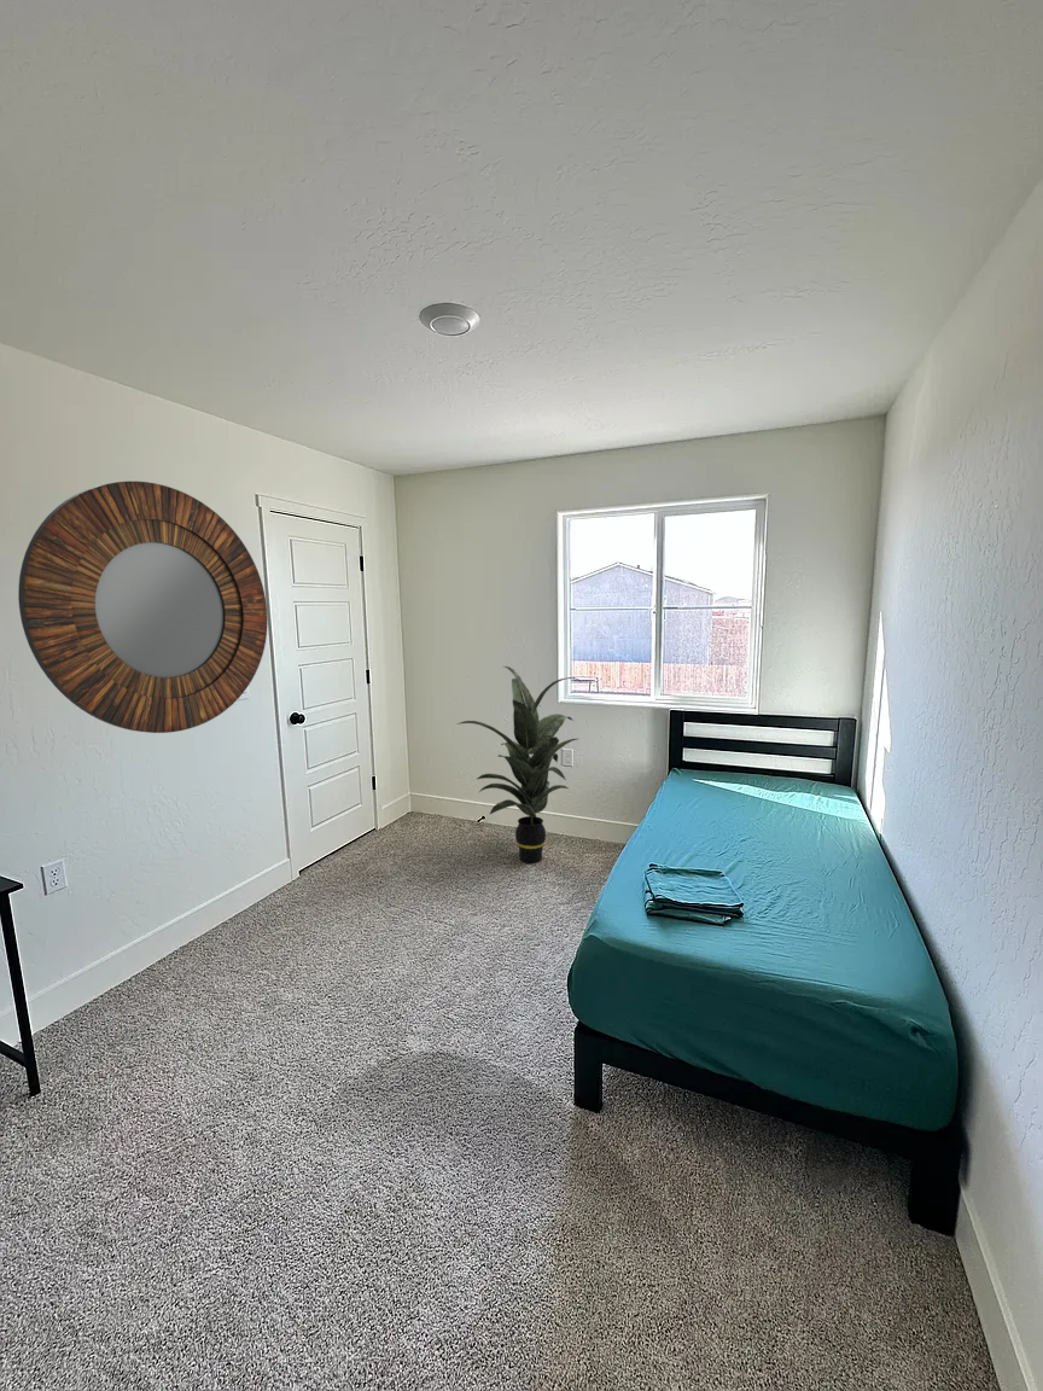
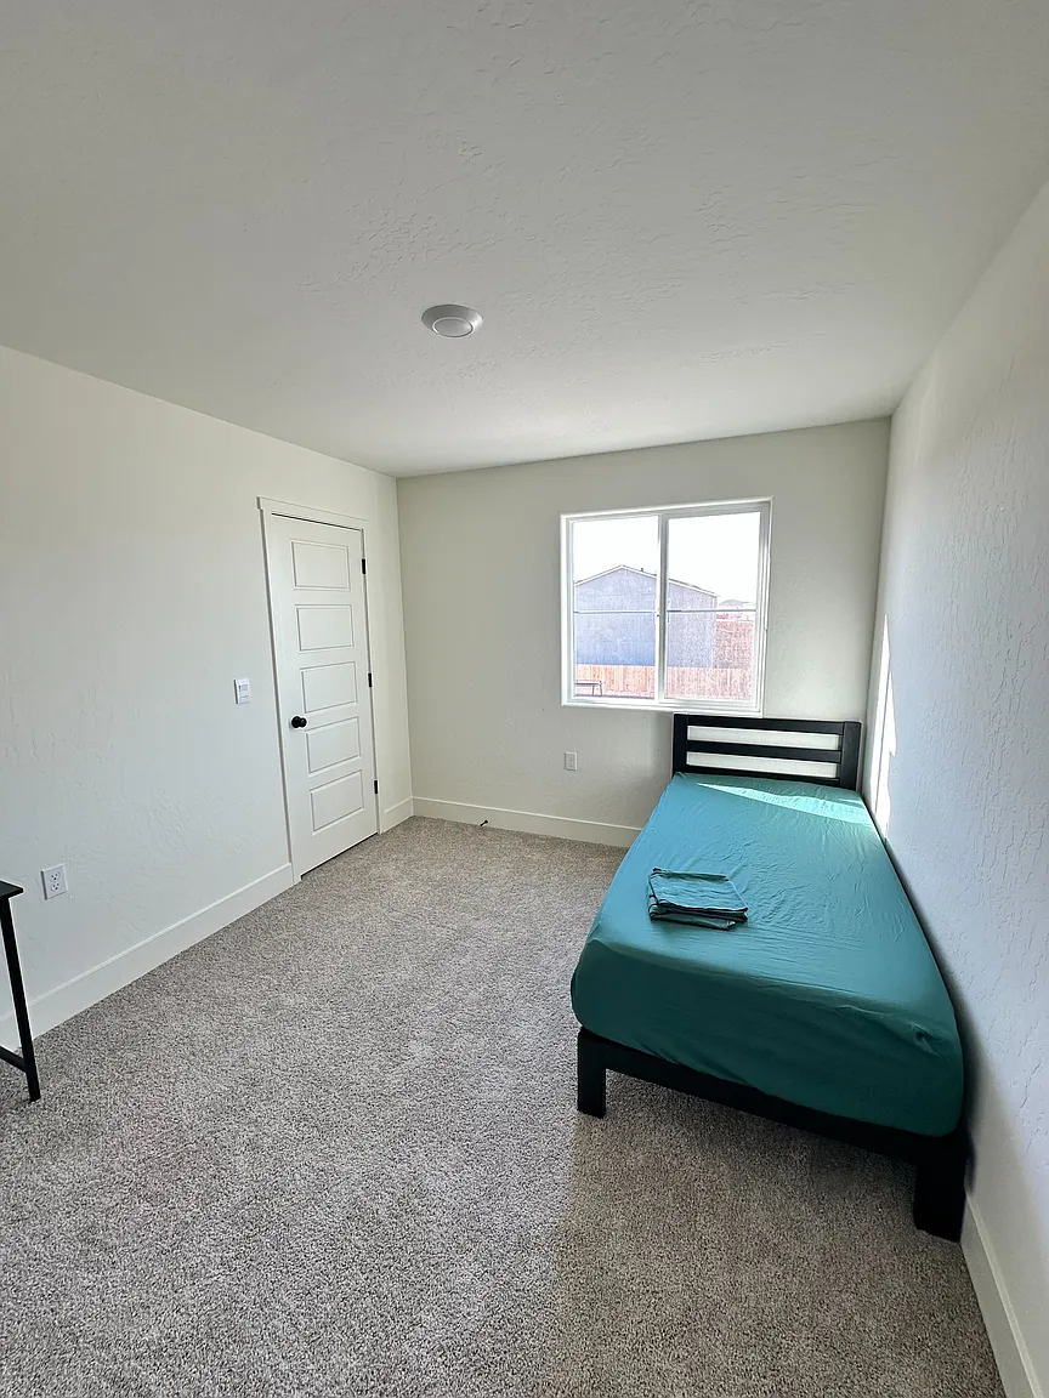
- home mirror [17,481,269,734]
- indoor plant [455,665,581,865]
